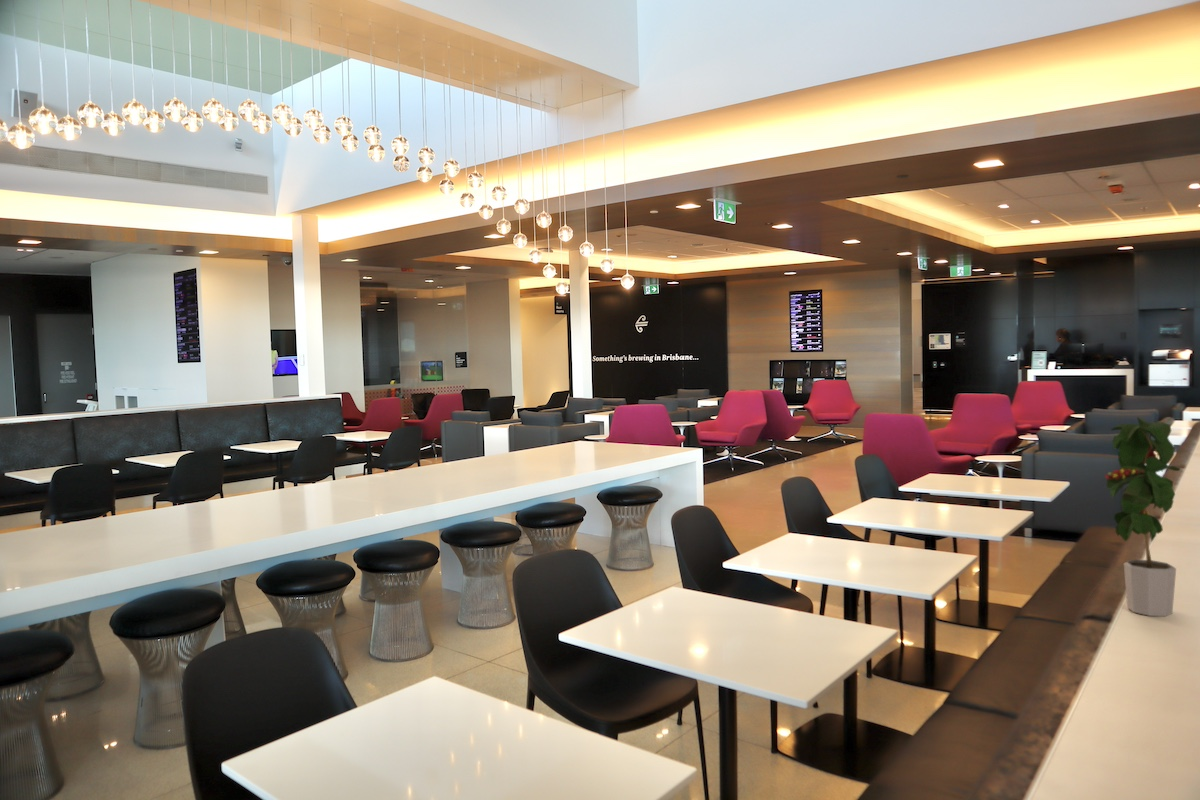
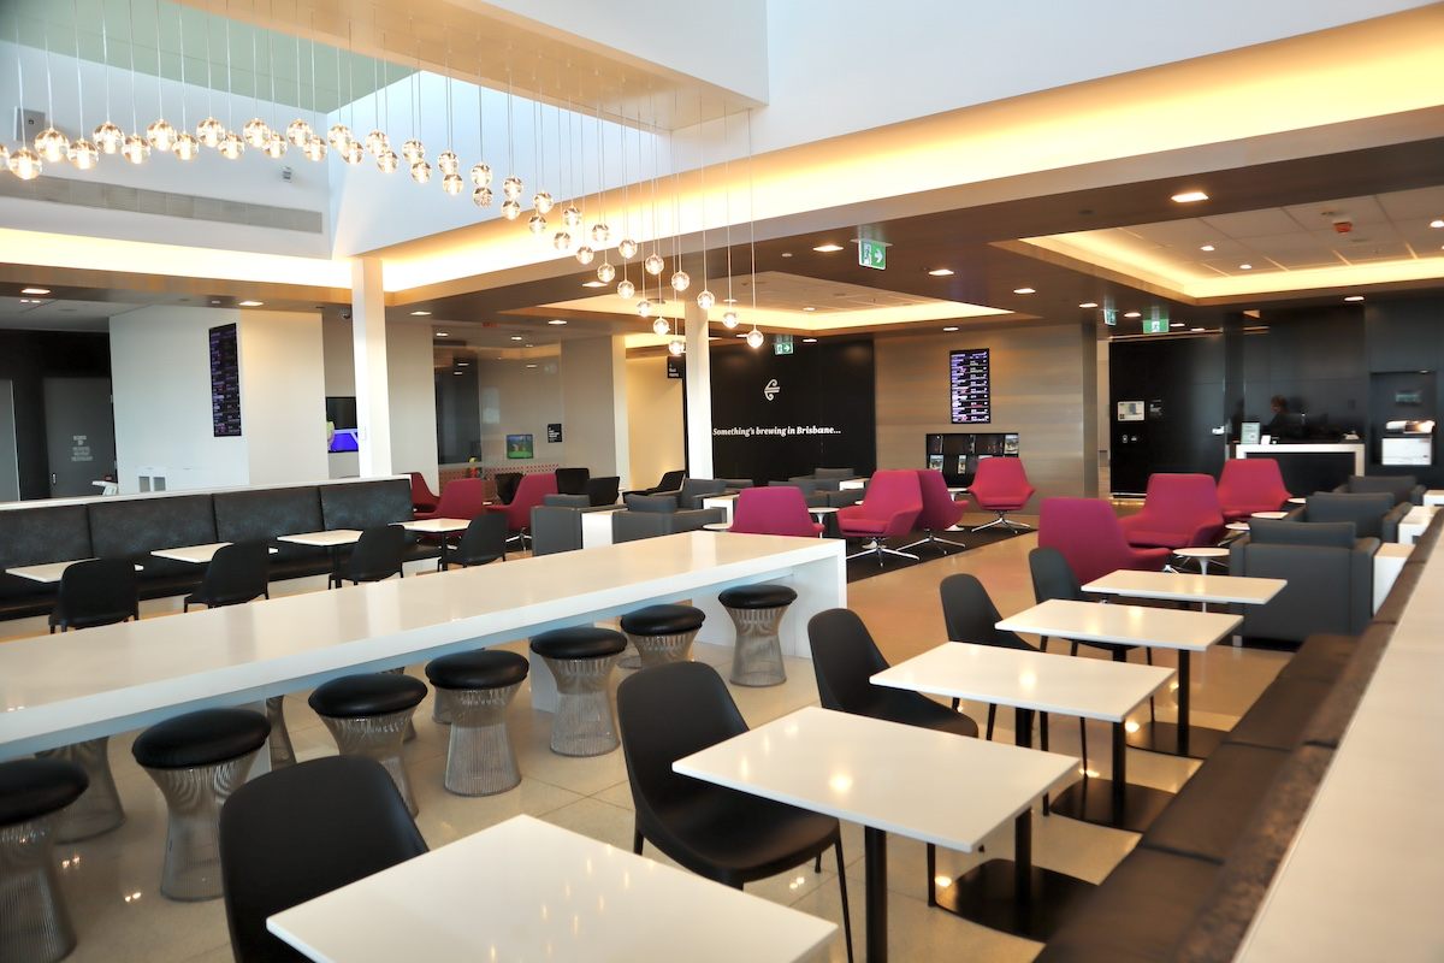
- potted plant [1104,416,1181,617]
